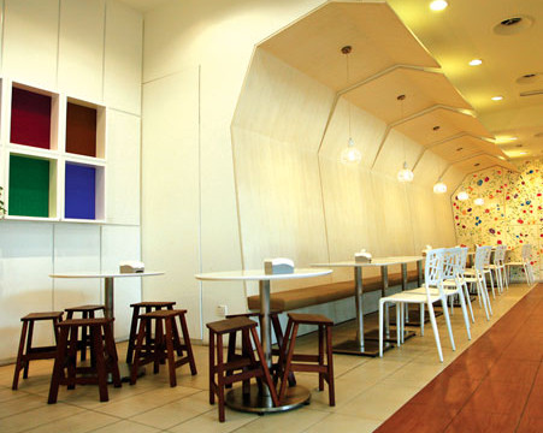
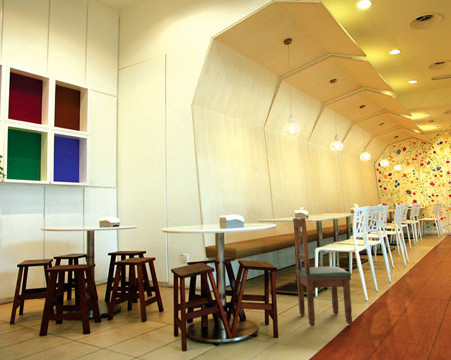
+ dining chair [292,217,353,327]
